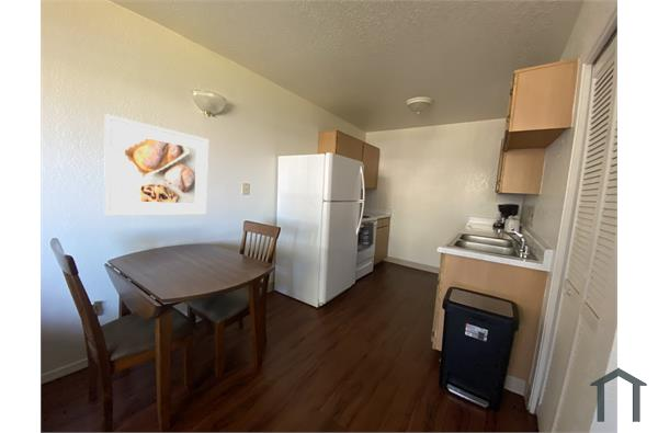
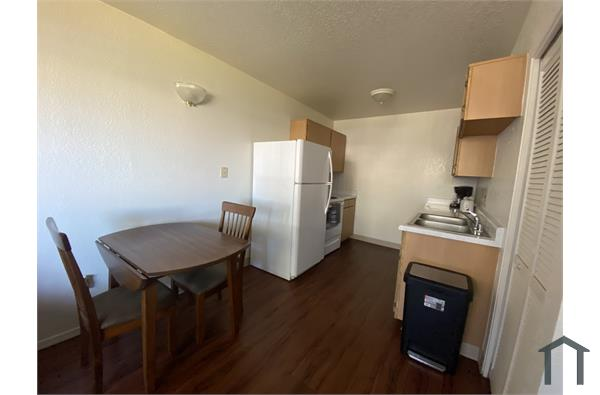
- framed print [103,113,209,216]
